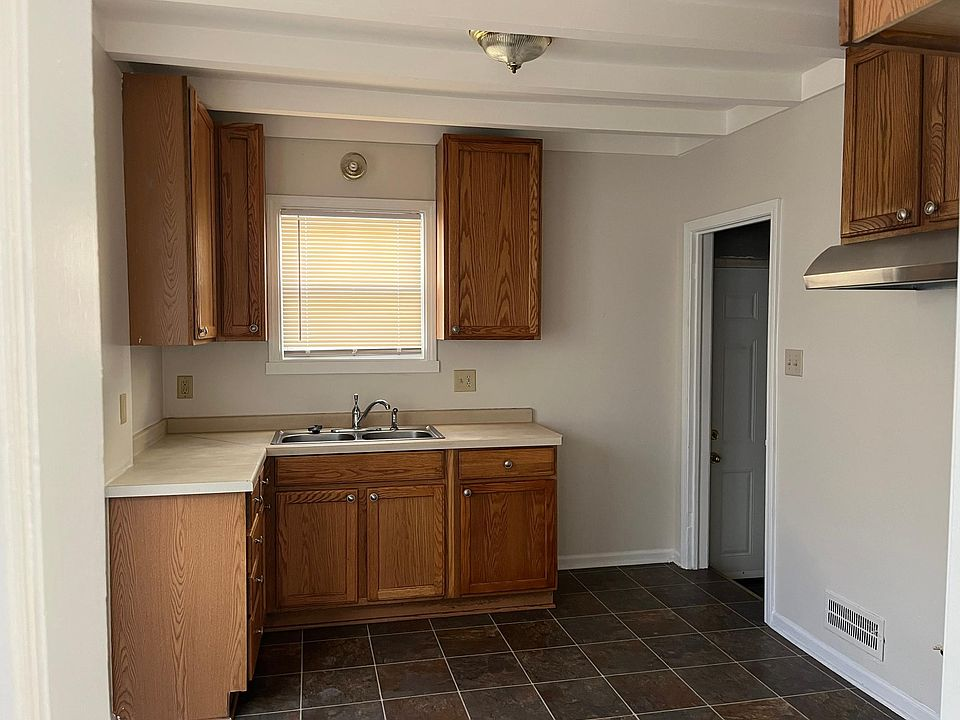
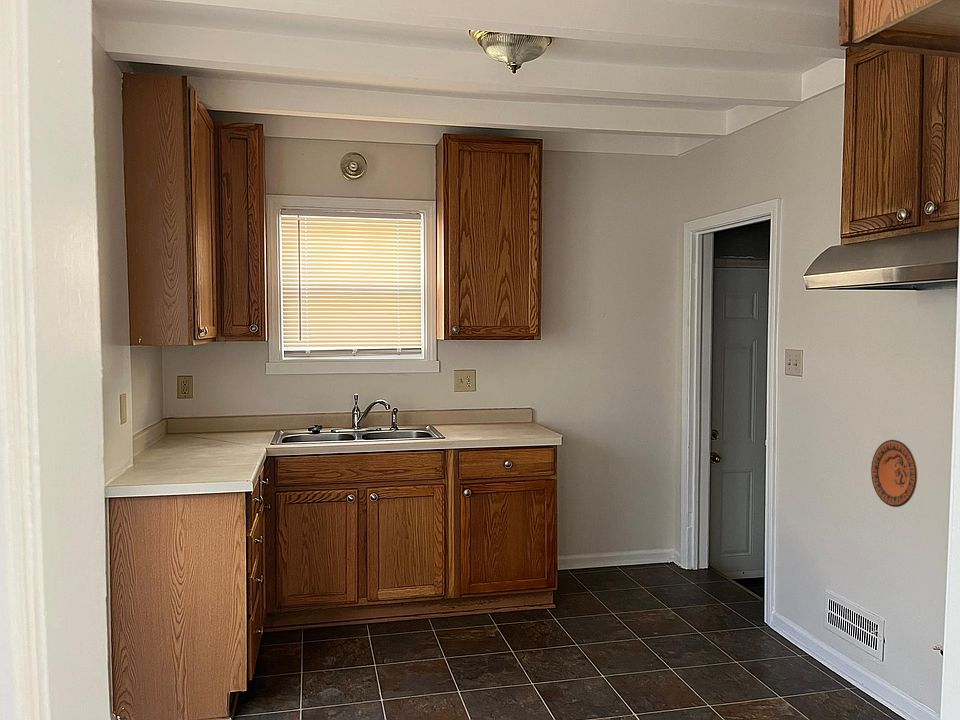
+ decorative plate [870,439,918,508]
